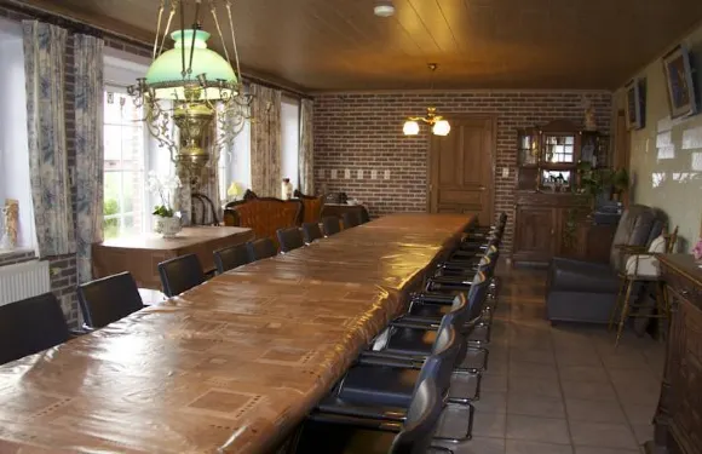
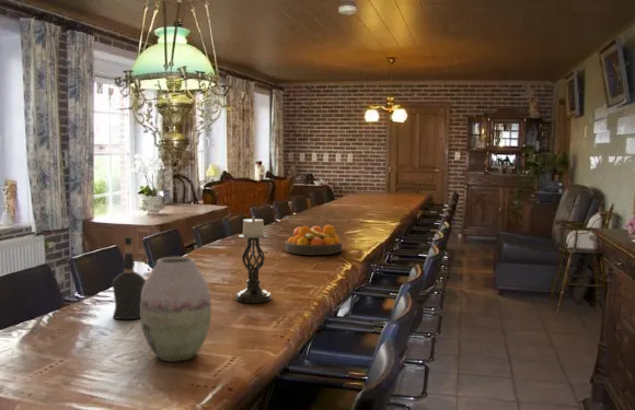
+ liquor bottle [112,236,146,320]
+ fruit bowl [284,224,343,256]
+ candle holder [234,215,273,304]
+ vase [139,256,212,363]
